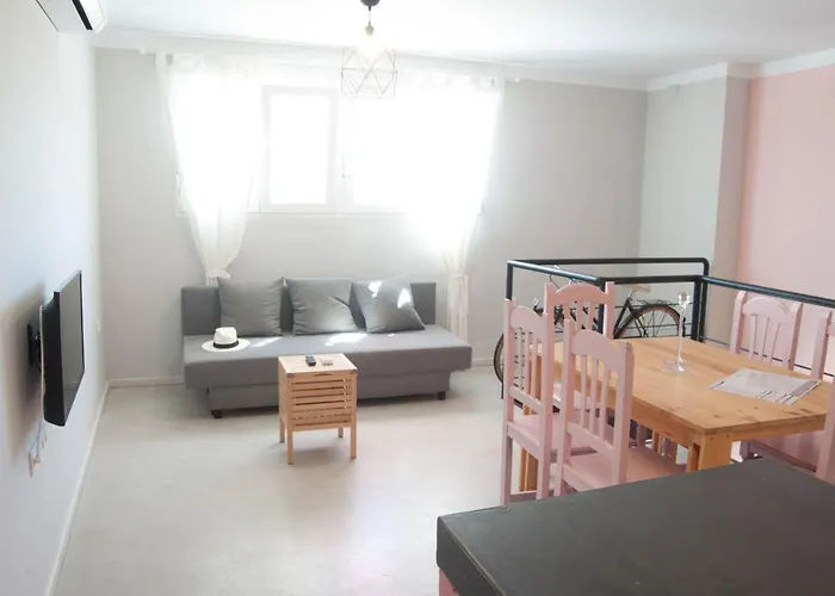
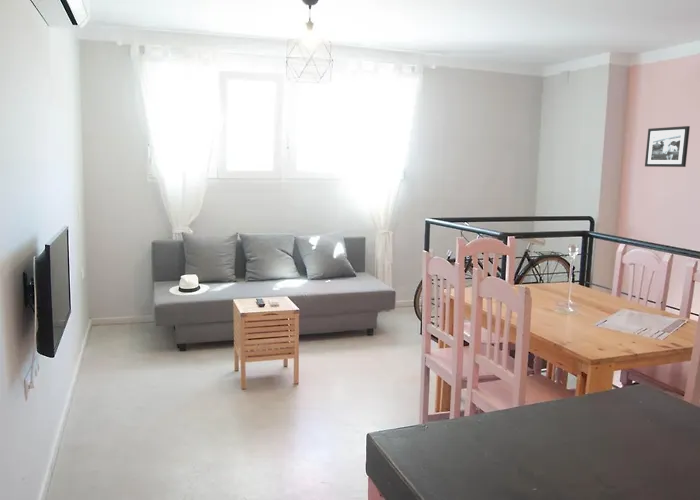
+ picture frame [644,125,691,168]
